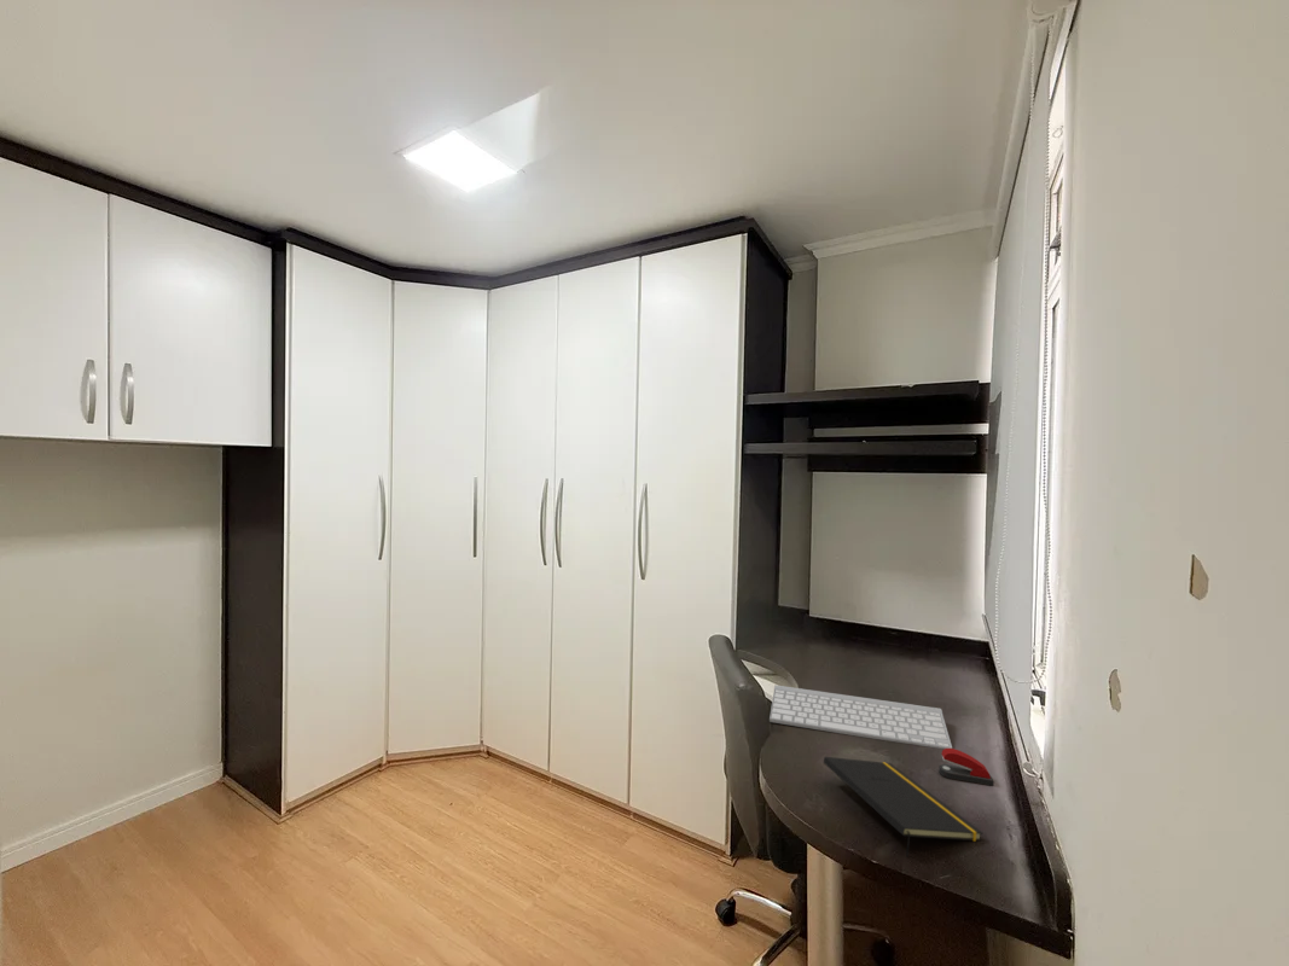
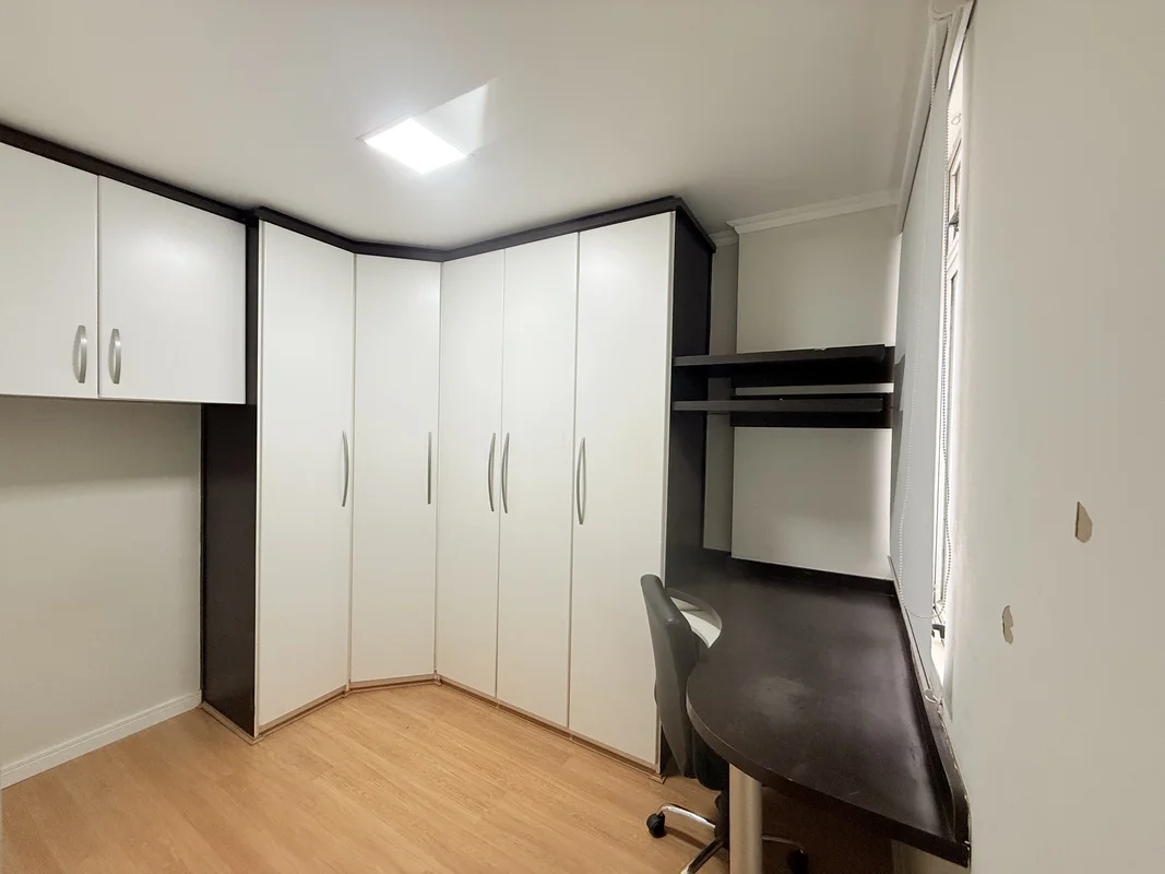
- notepad [823,756,985,859]
- keyboard [768,683,953,750]
- stapler [937,747,994,787]
